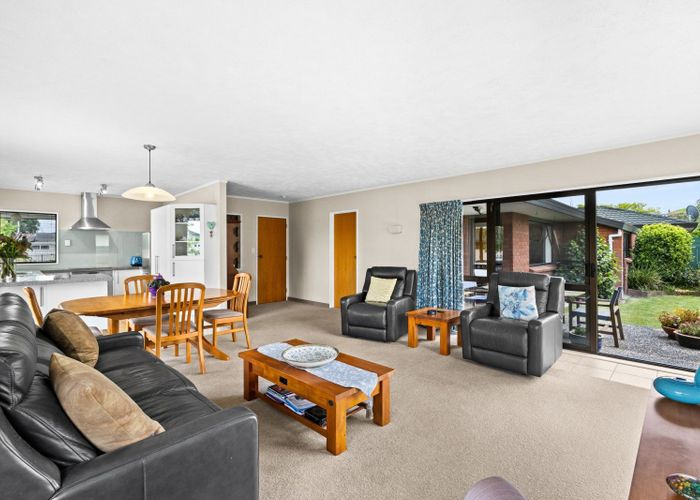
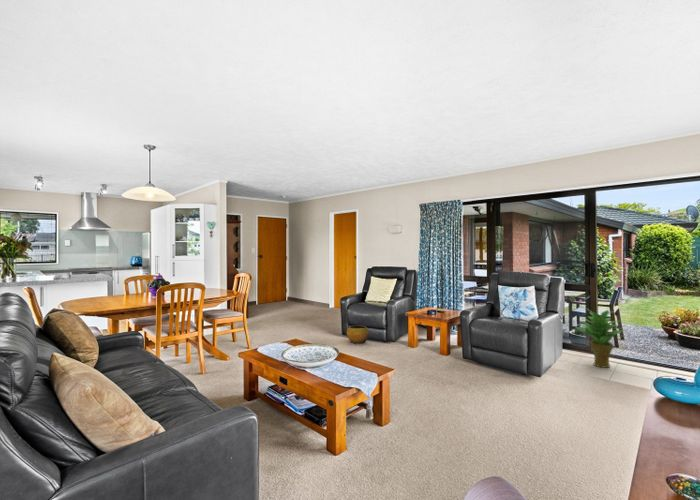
+ clay pot [346,324,370,345]
+ potted plant [576,307,629,369]
